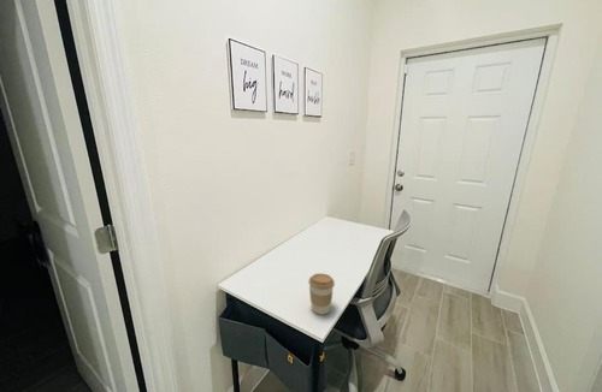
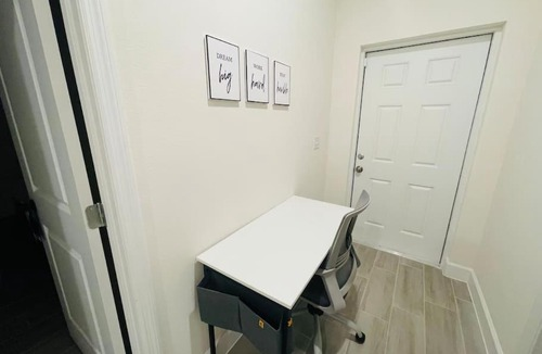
- coffee cup [307,273,336,315]
